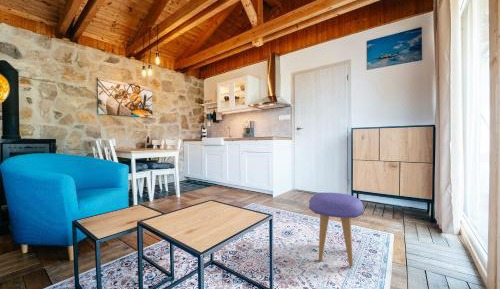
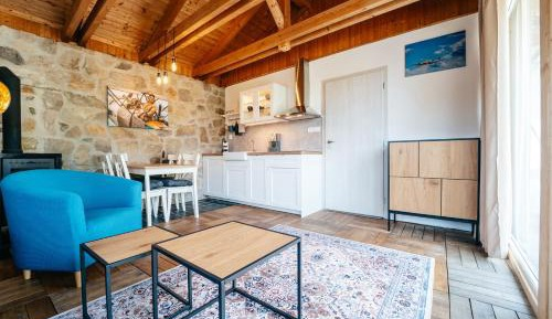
- stool [308,192,364,268]
